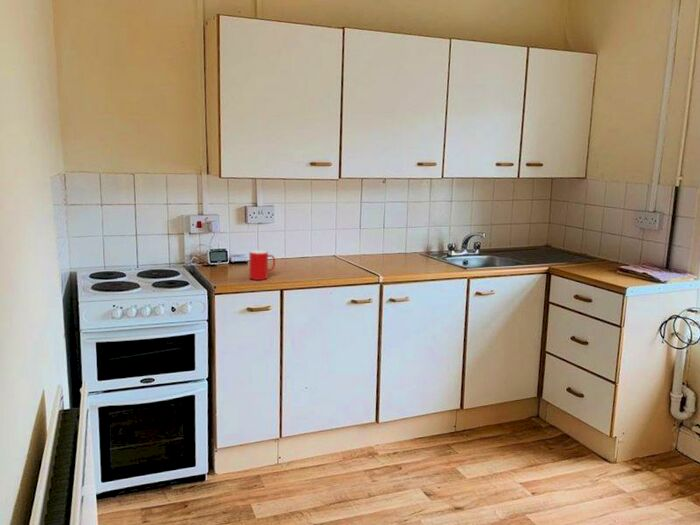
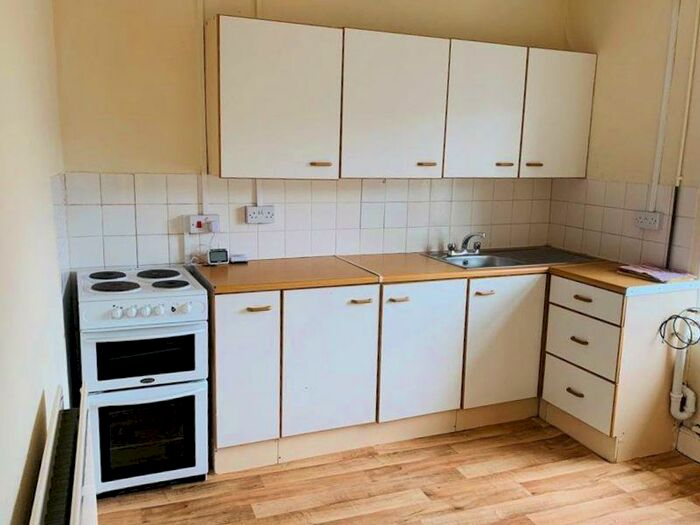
- cup [248,250,276,281]
